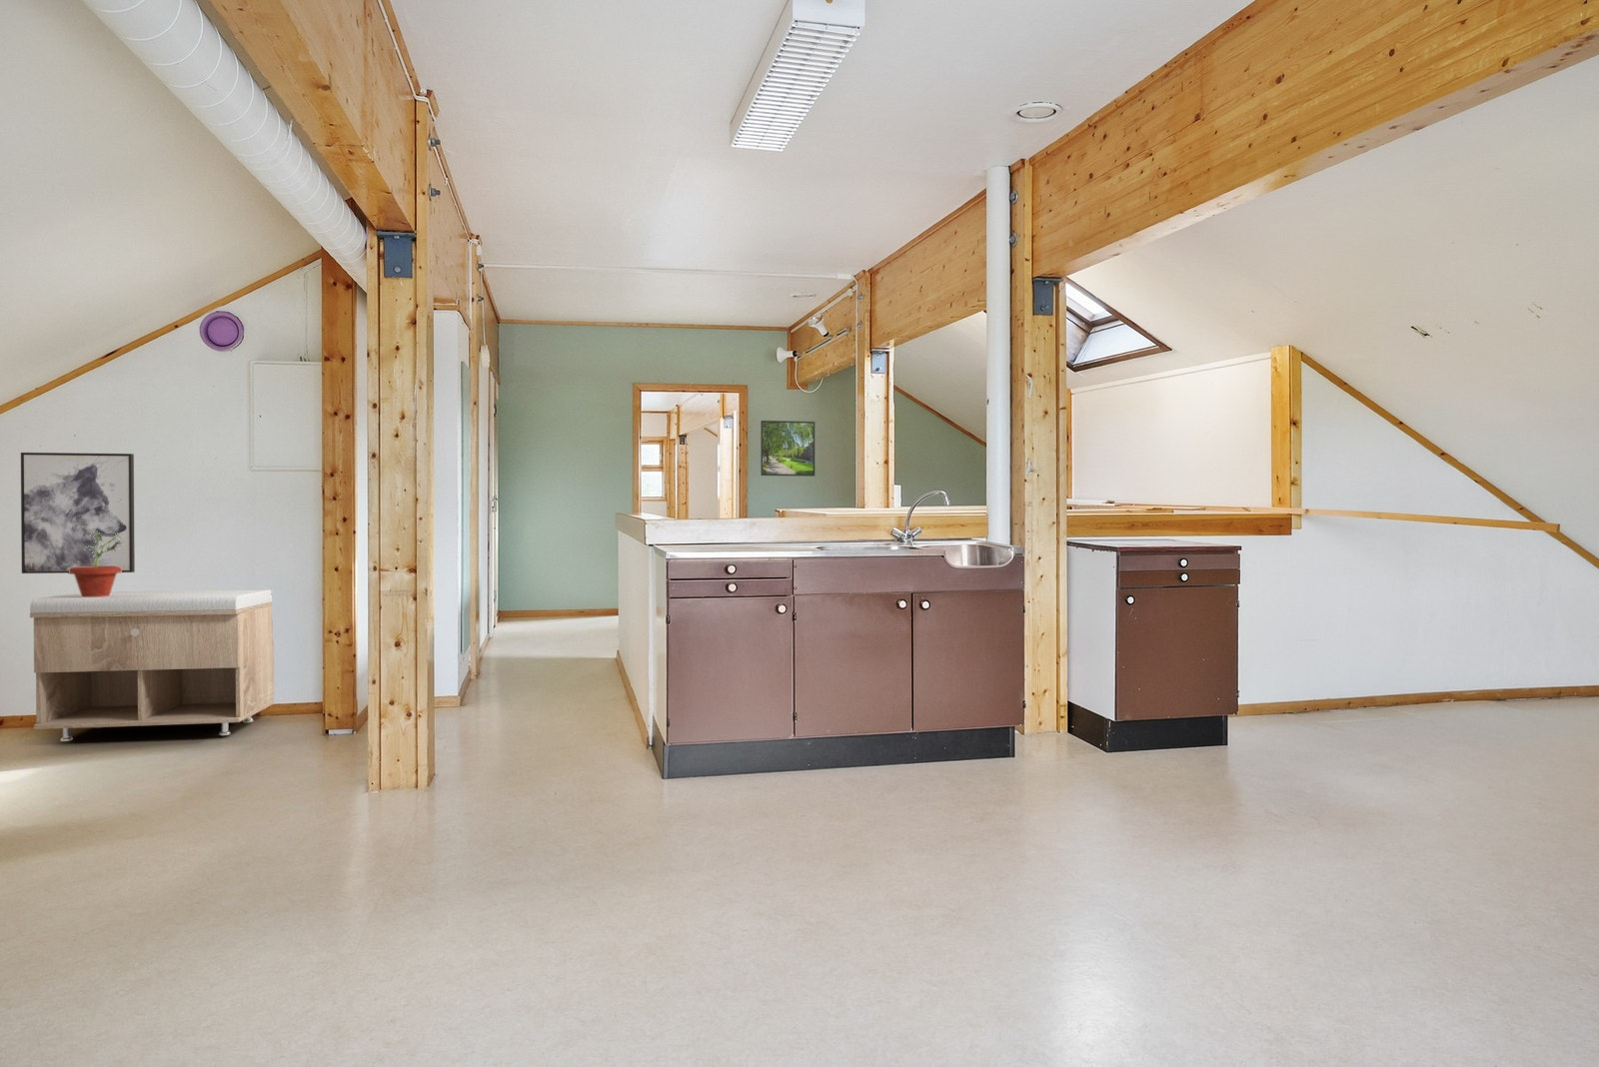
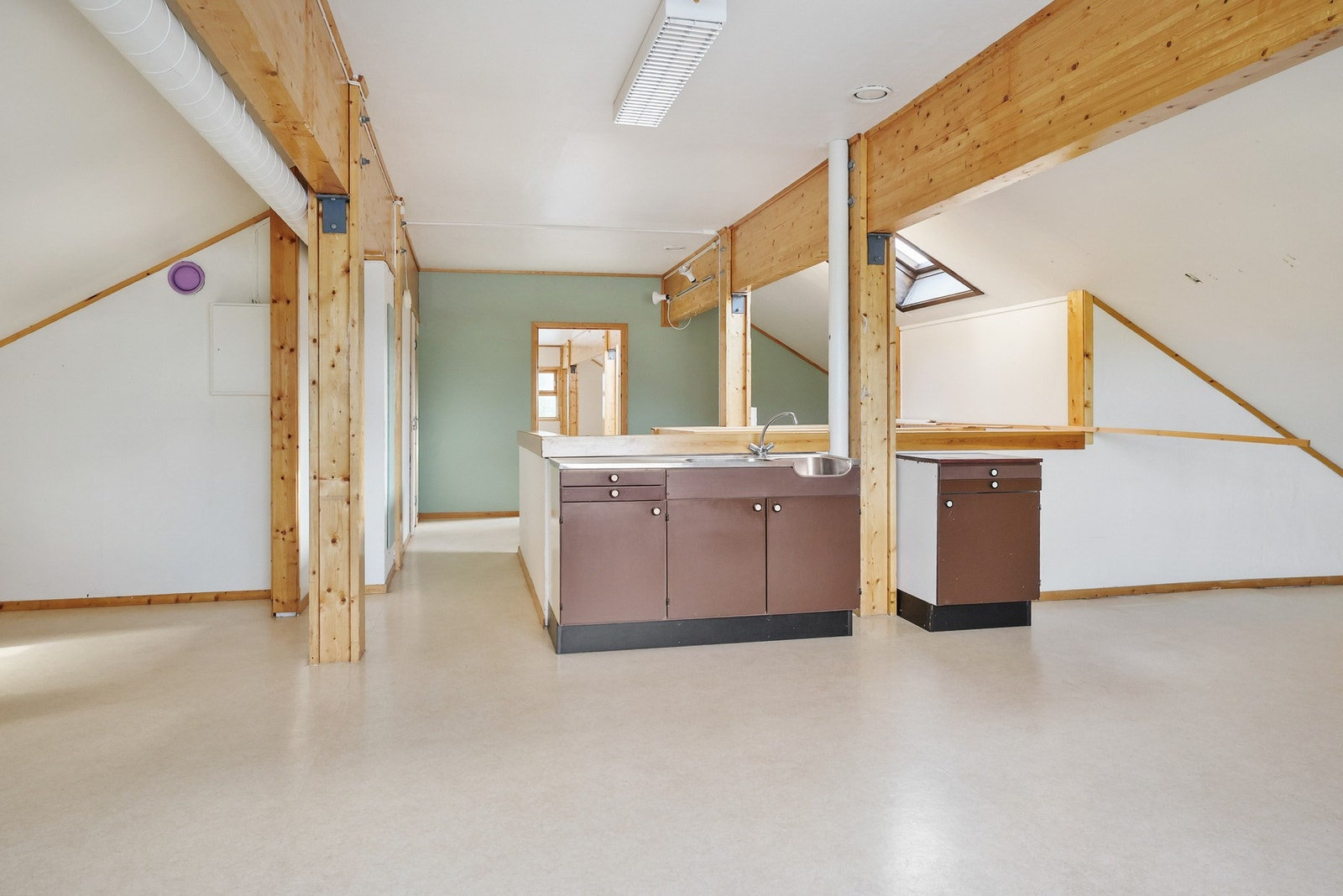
- potted plant [68,528,124,598]
- storage bench [29,588,275,742]
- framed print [760,419,816,478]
- wall art [20,451,136,574]
